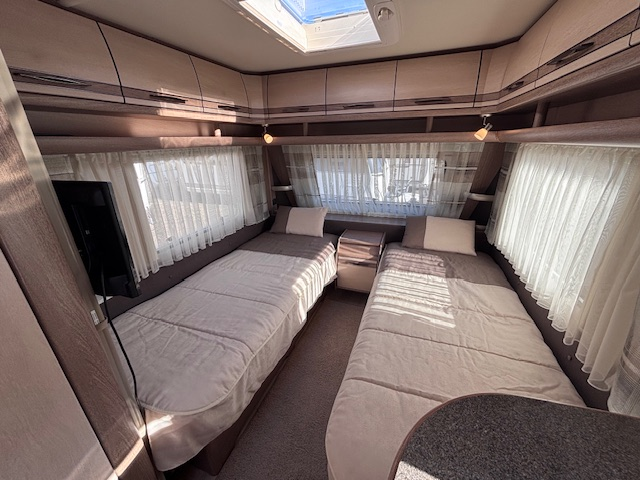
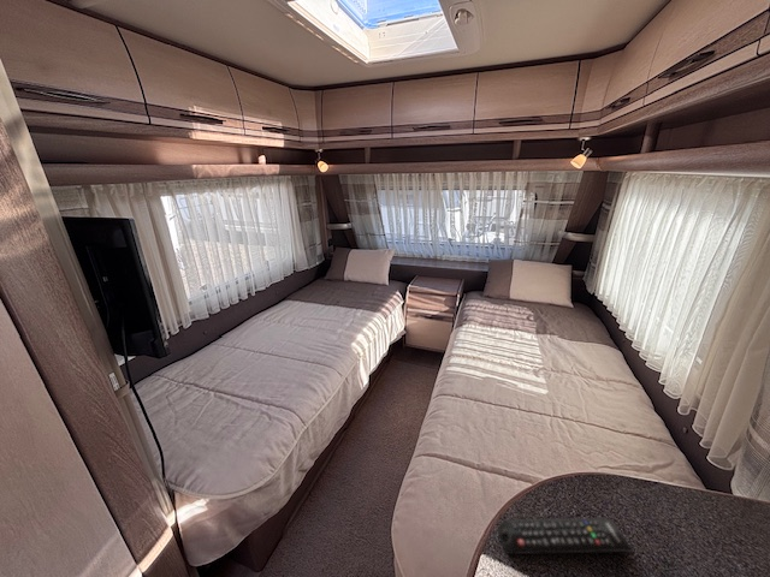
+ remote control [497,516,634,555]
